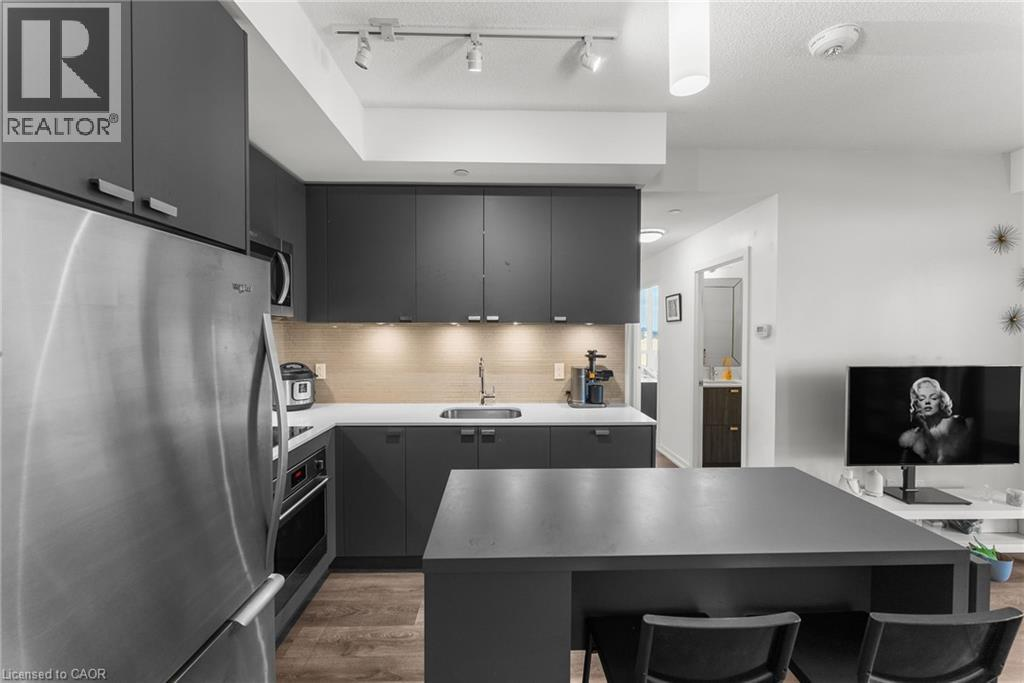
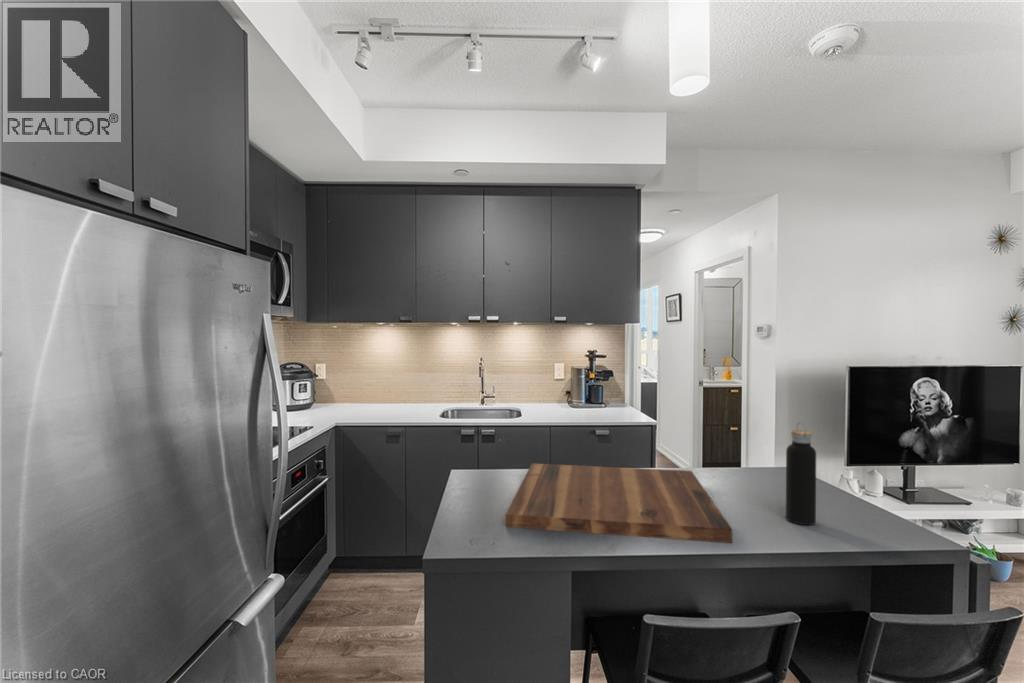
+ cutting board [505,462,733,544]
+ water bottle [785,421,817,526]
